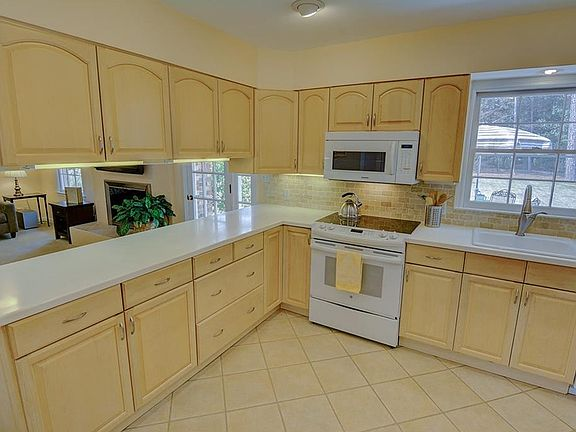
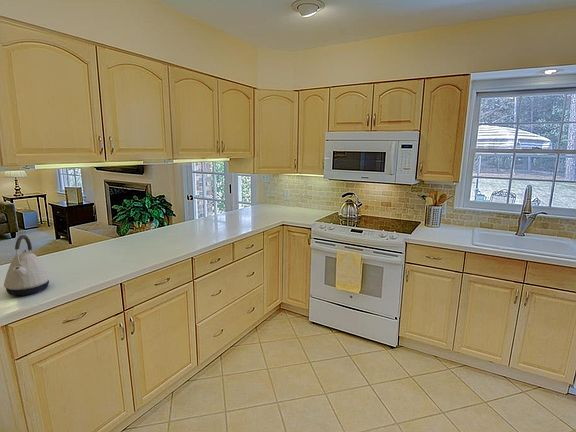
+ kettle [3,234,51,296]
